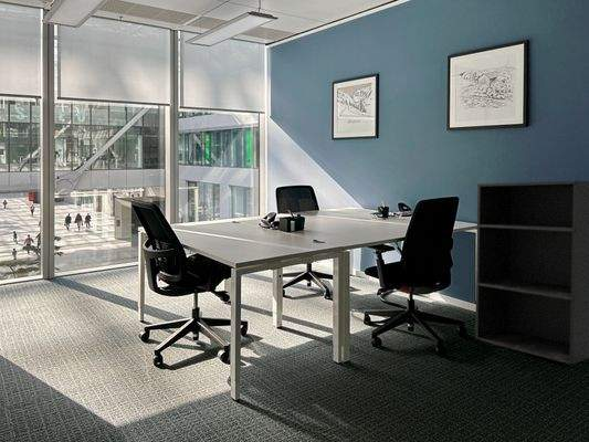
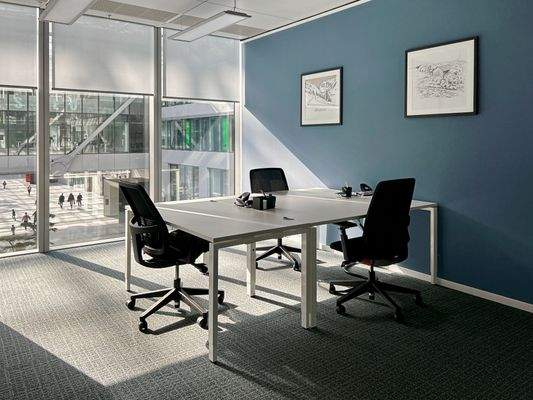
- bookshelf [474,180,589,366]
